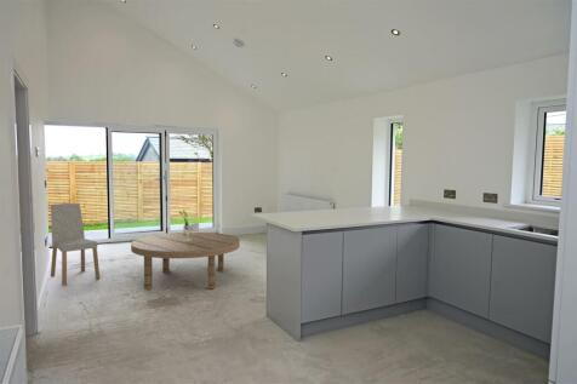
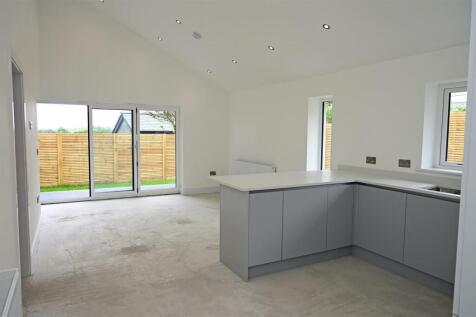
- dining chair [50,202,101,286]
- bouquet [178,208,200,236]
- dining table [130,227,241,290]
